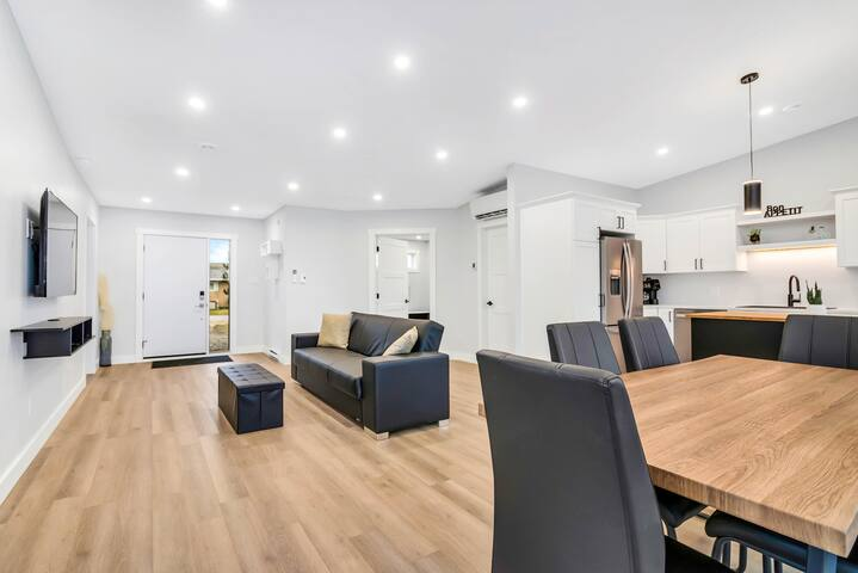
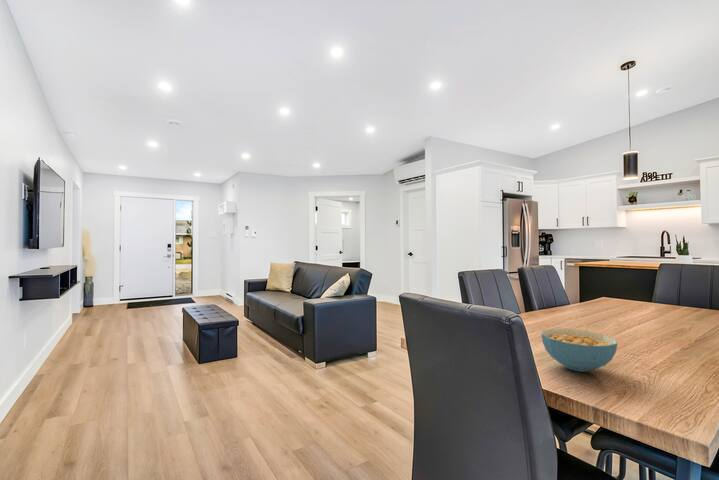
+ cereal bowl [540,328,618,373]
